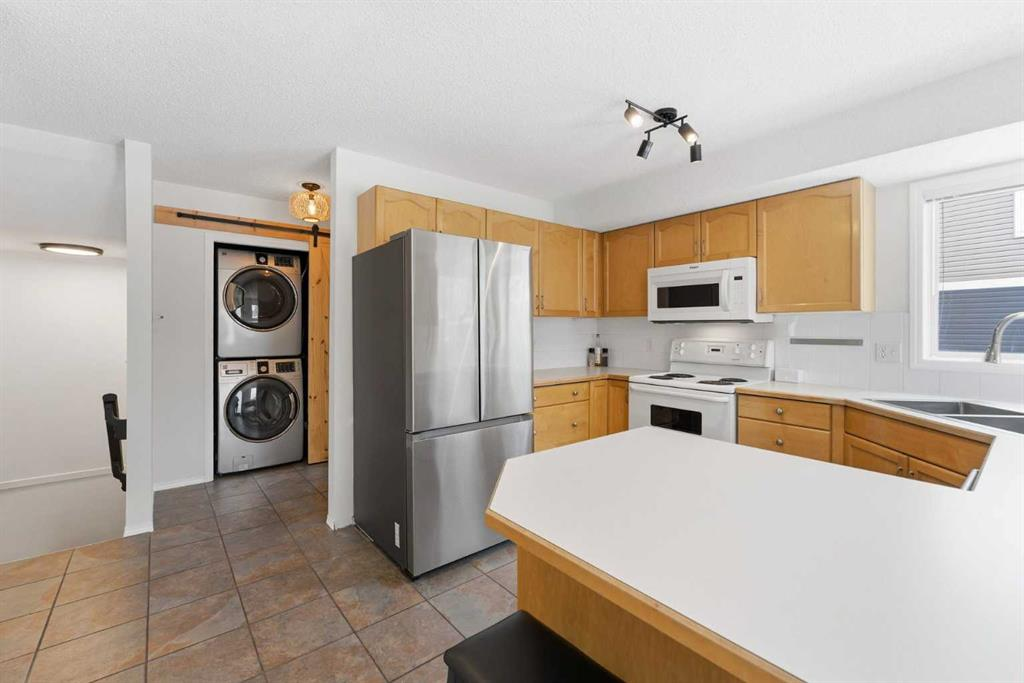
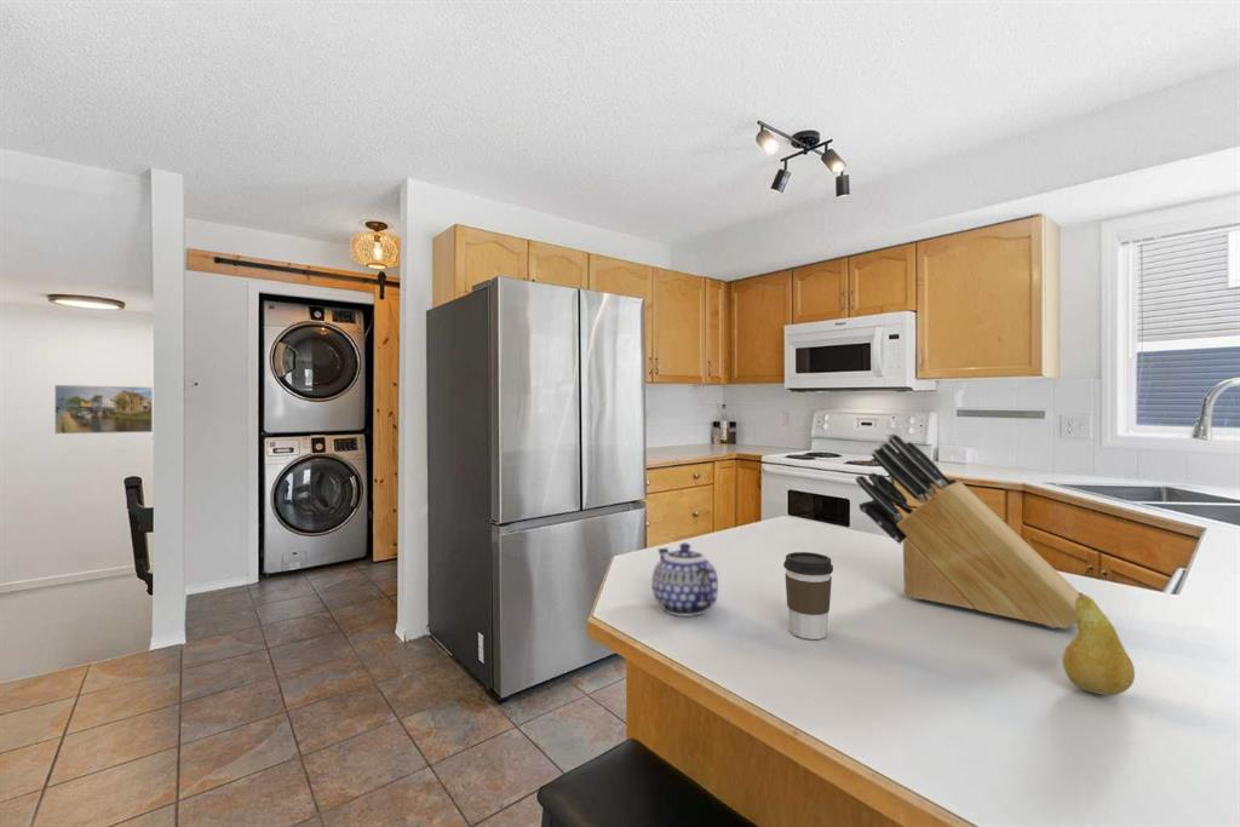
+ fruit [1061,591,1136,696]
+ knife block [855,432,1080,630]
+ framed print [53,384,154,435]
+ teapot [650,542,719,618]
+ coffee cup [782,551,834,641]
